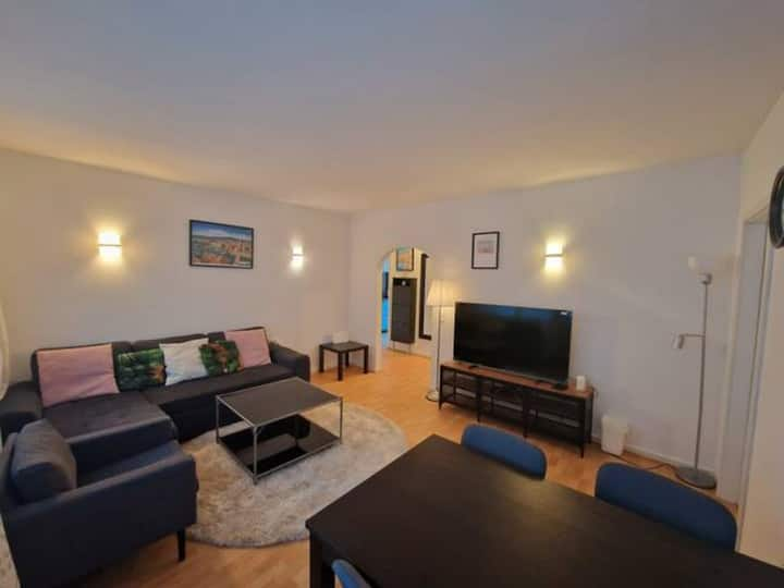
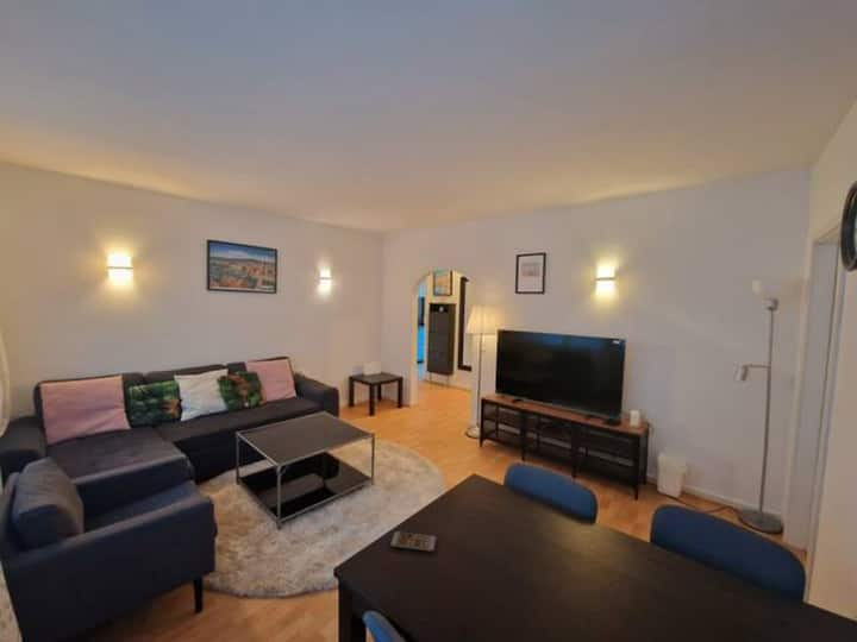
+ smartphone [389,530,437,553]
